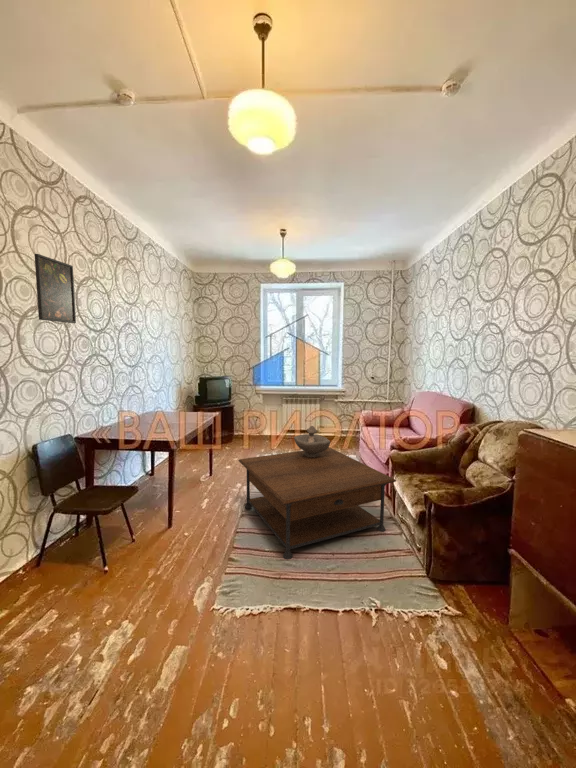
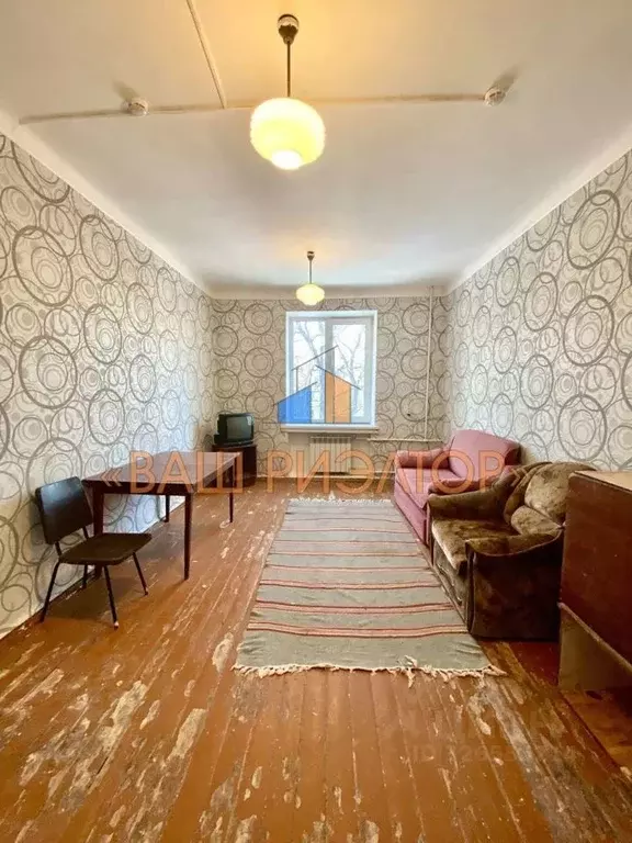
- coffee table [237,446,397,560]
- decorative bowl [293,425,331,457]
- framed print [34,253,77,324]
